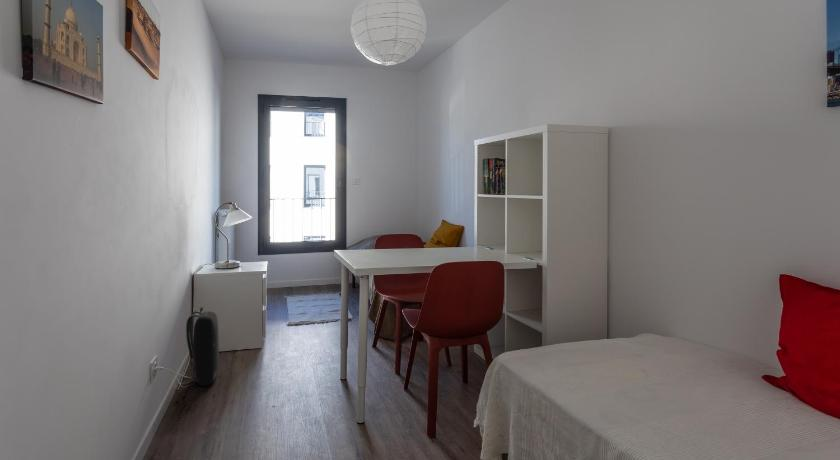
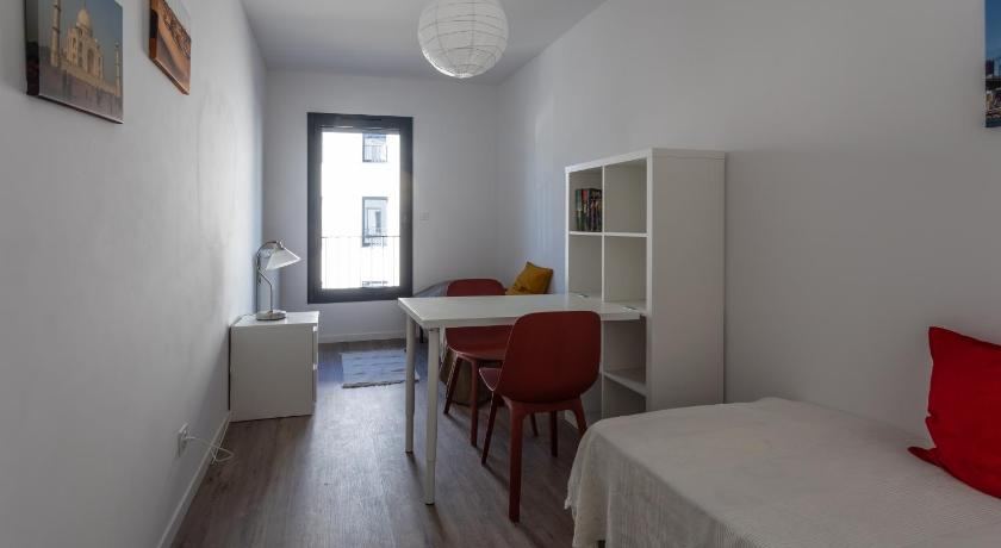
- backpack [178,306,220,387]
